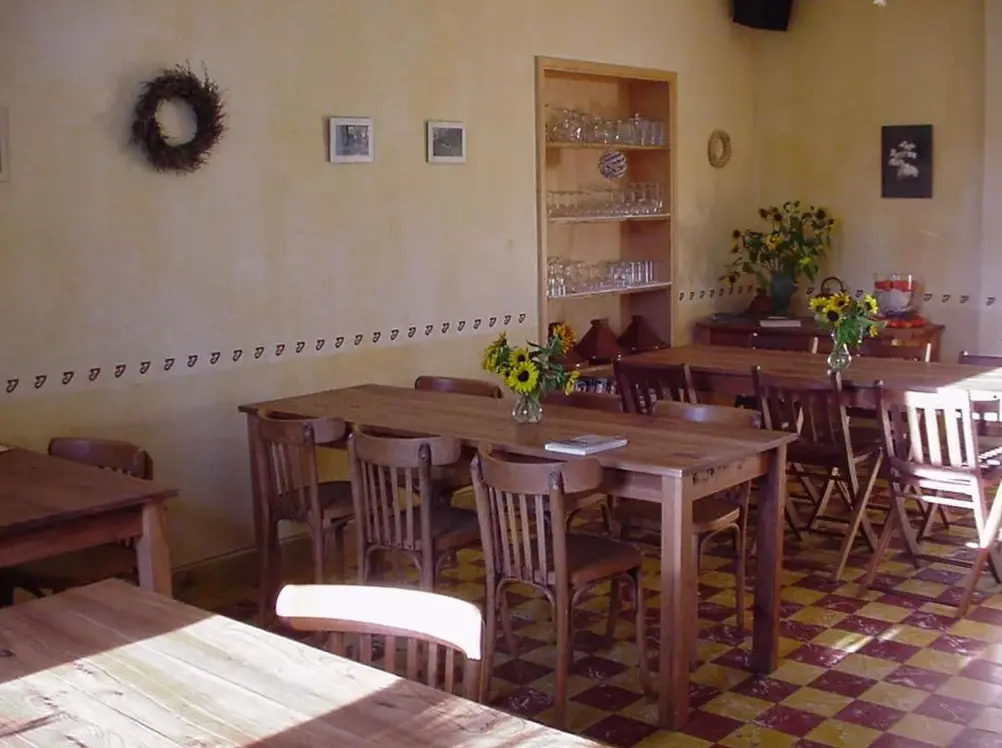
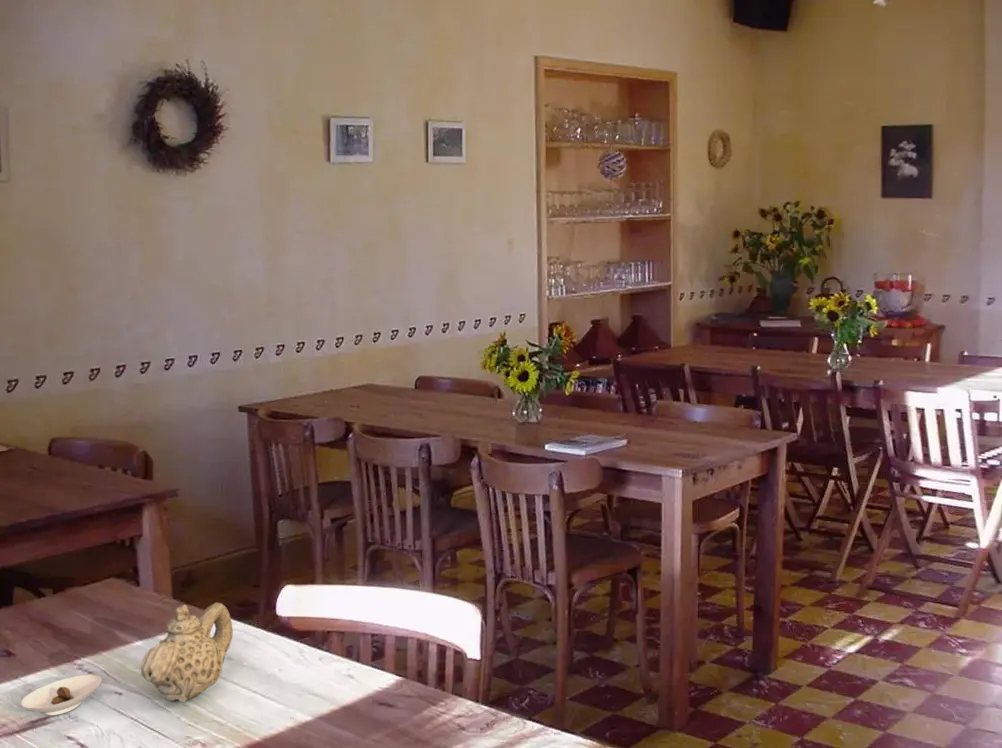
+ teapot [140,602,234,703]
+ saucer [20,674,103,716]
